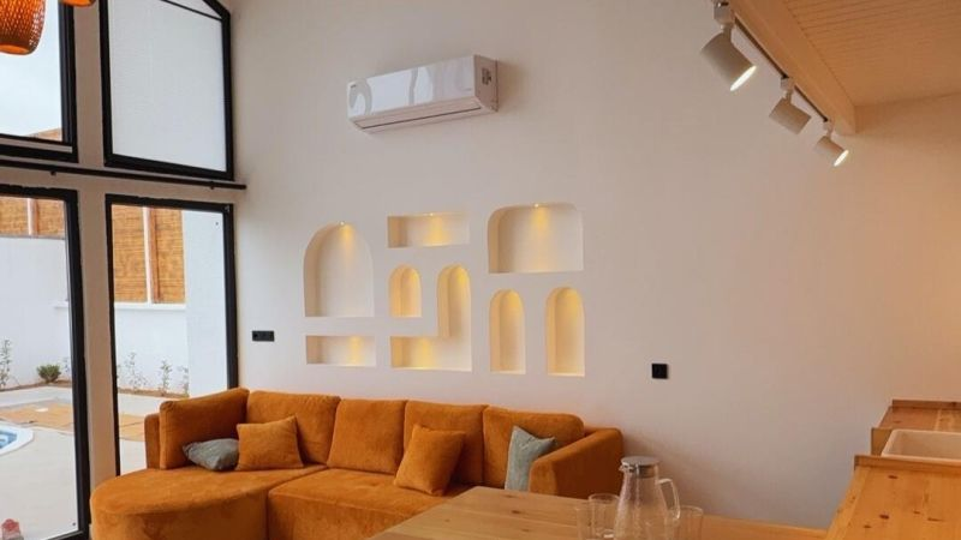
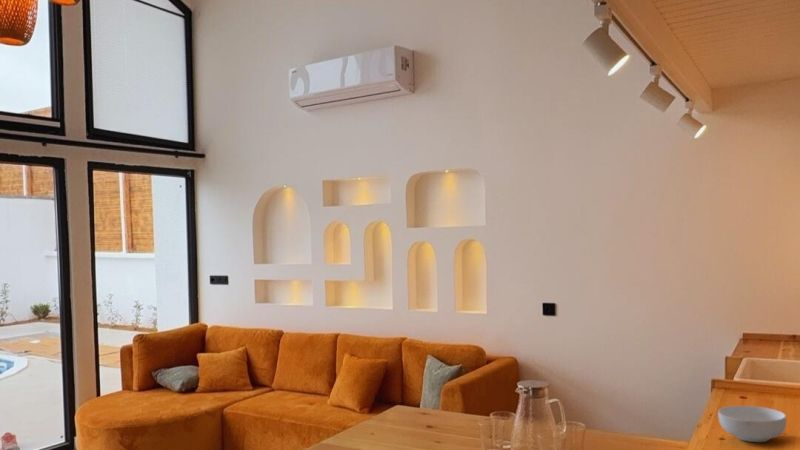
+ cereal bowl [717,405,787,443]
